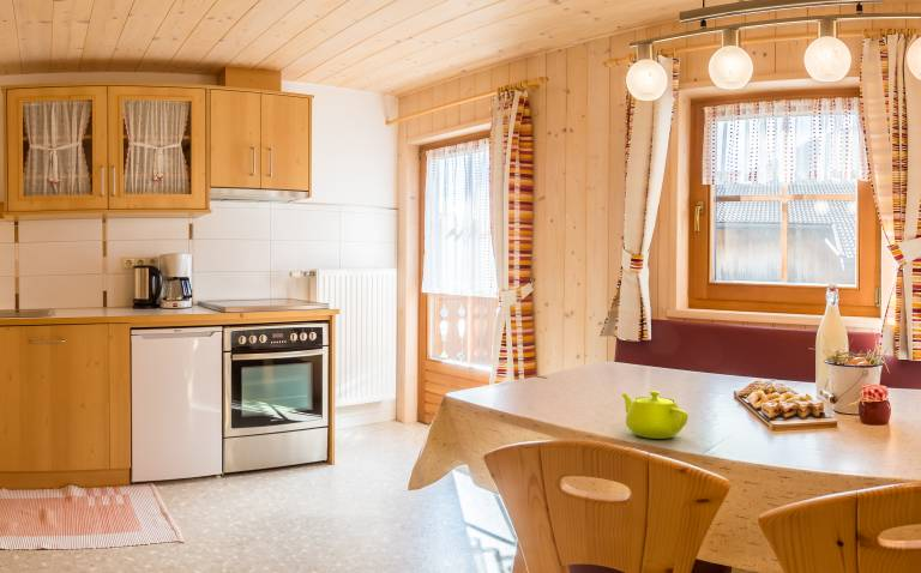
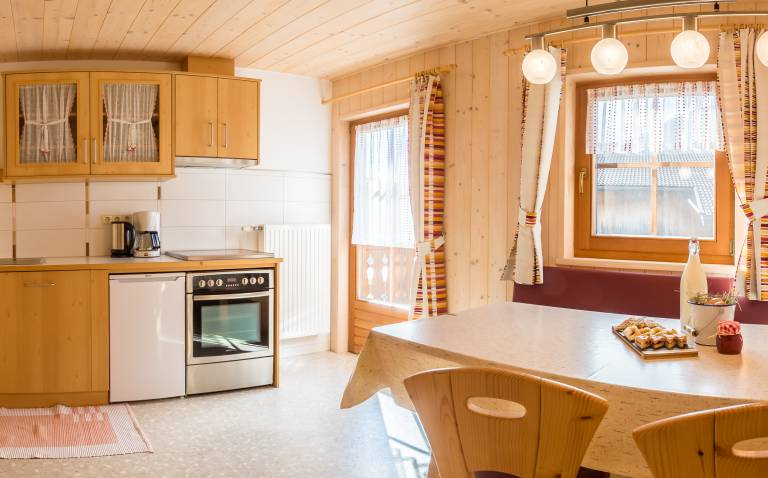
- teapot [620,390,690,440]
